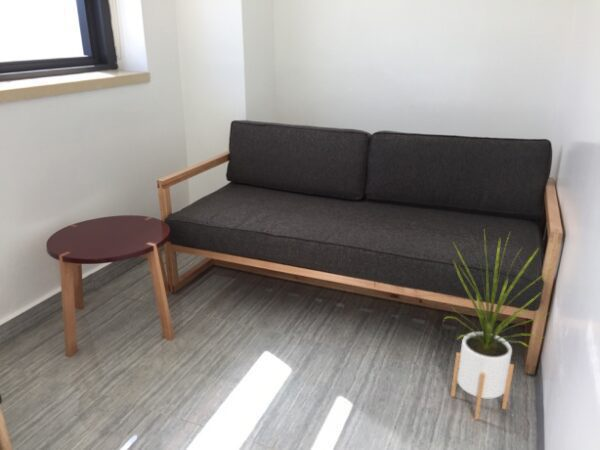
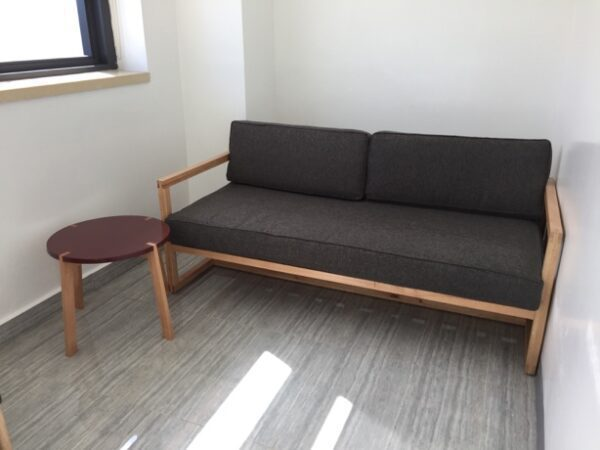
- house plant [443,230,559,421]
